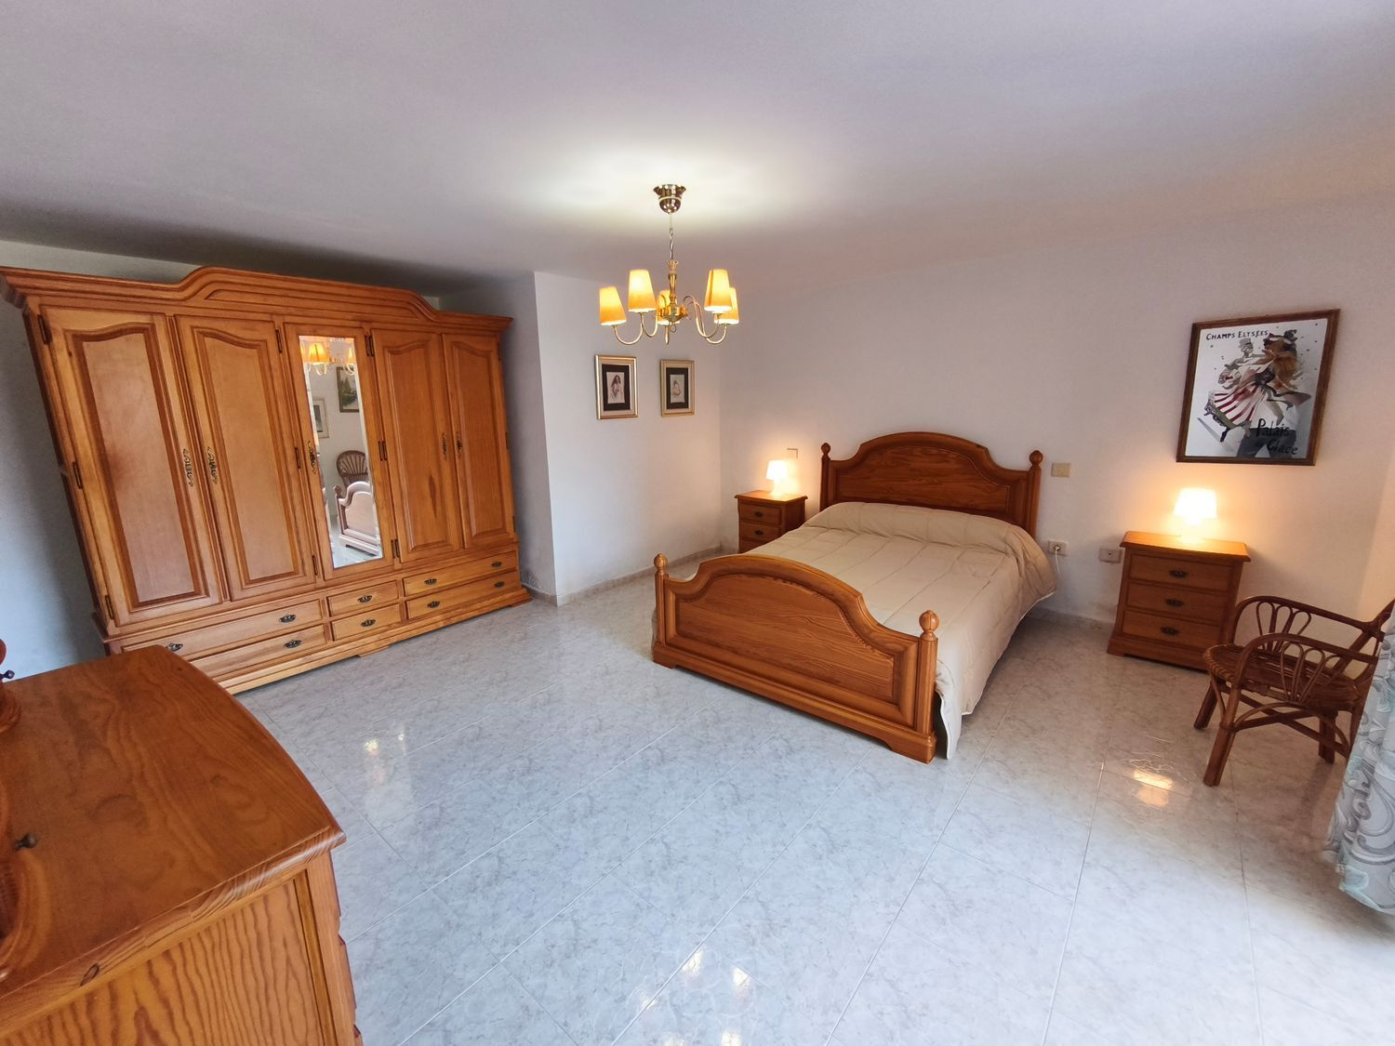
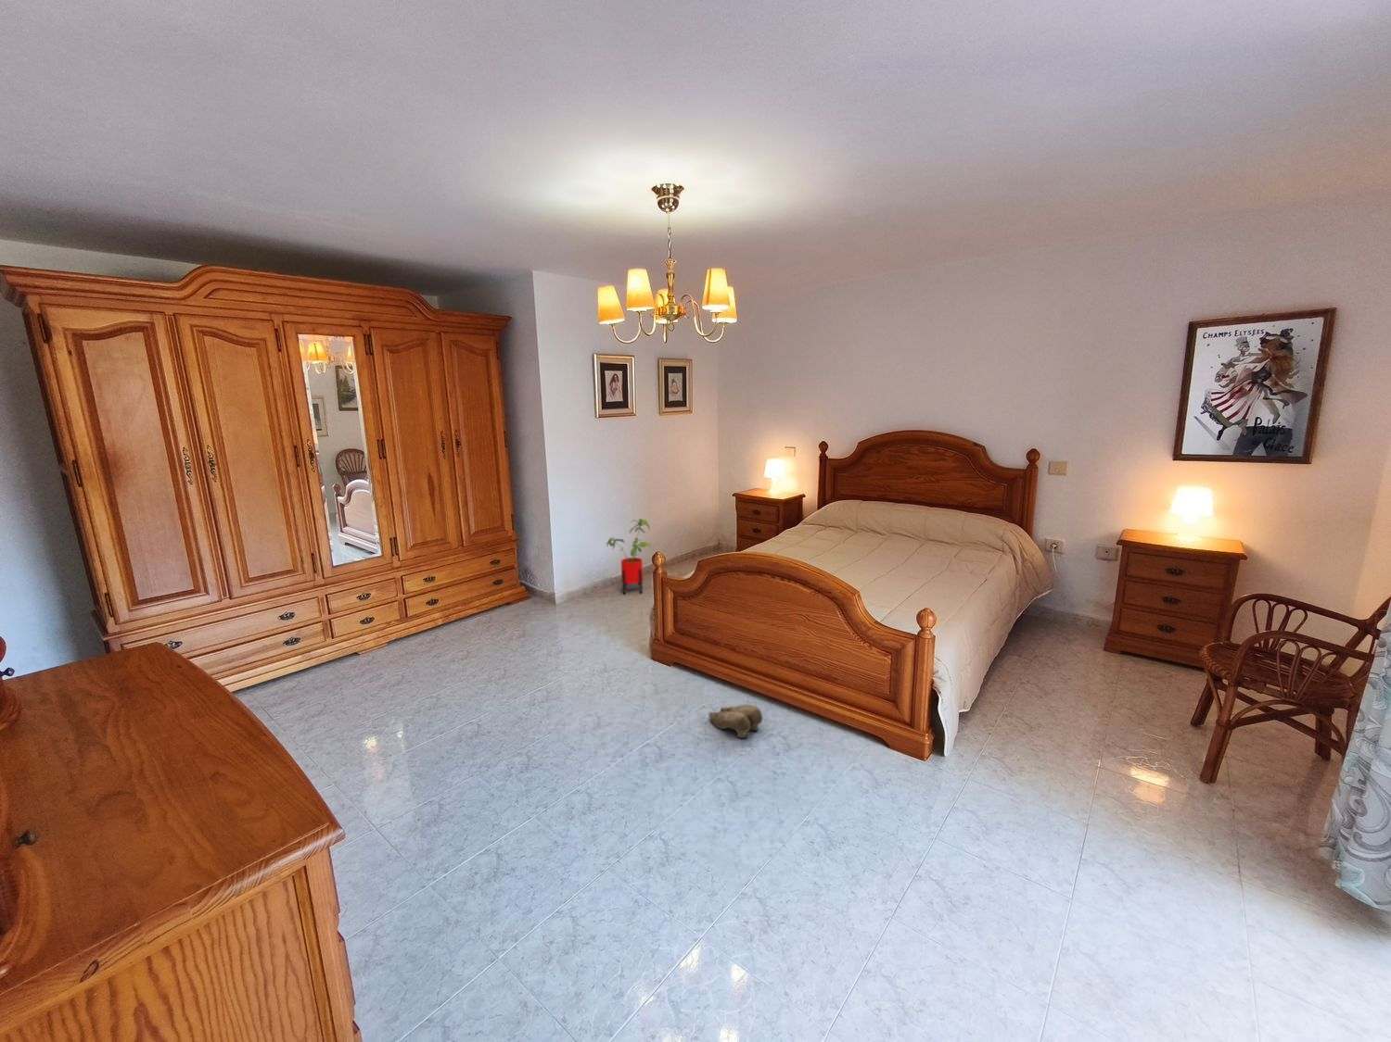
+ house plant [606,518,652,595]
+ slippers [708,704,763,739]
